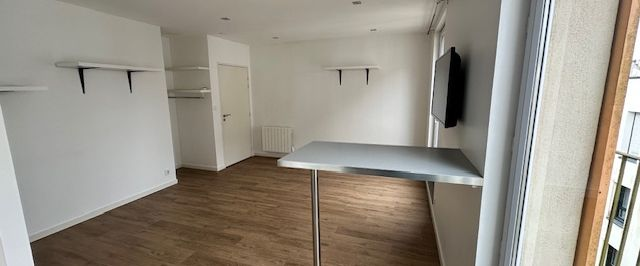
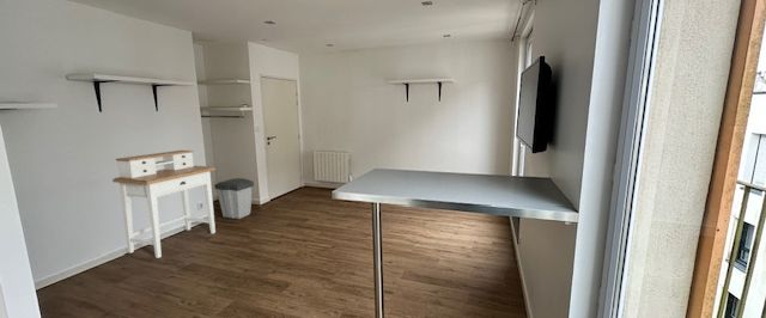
+ desk [111,149,217,259]
+ trash can [213,177,255,220]
